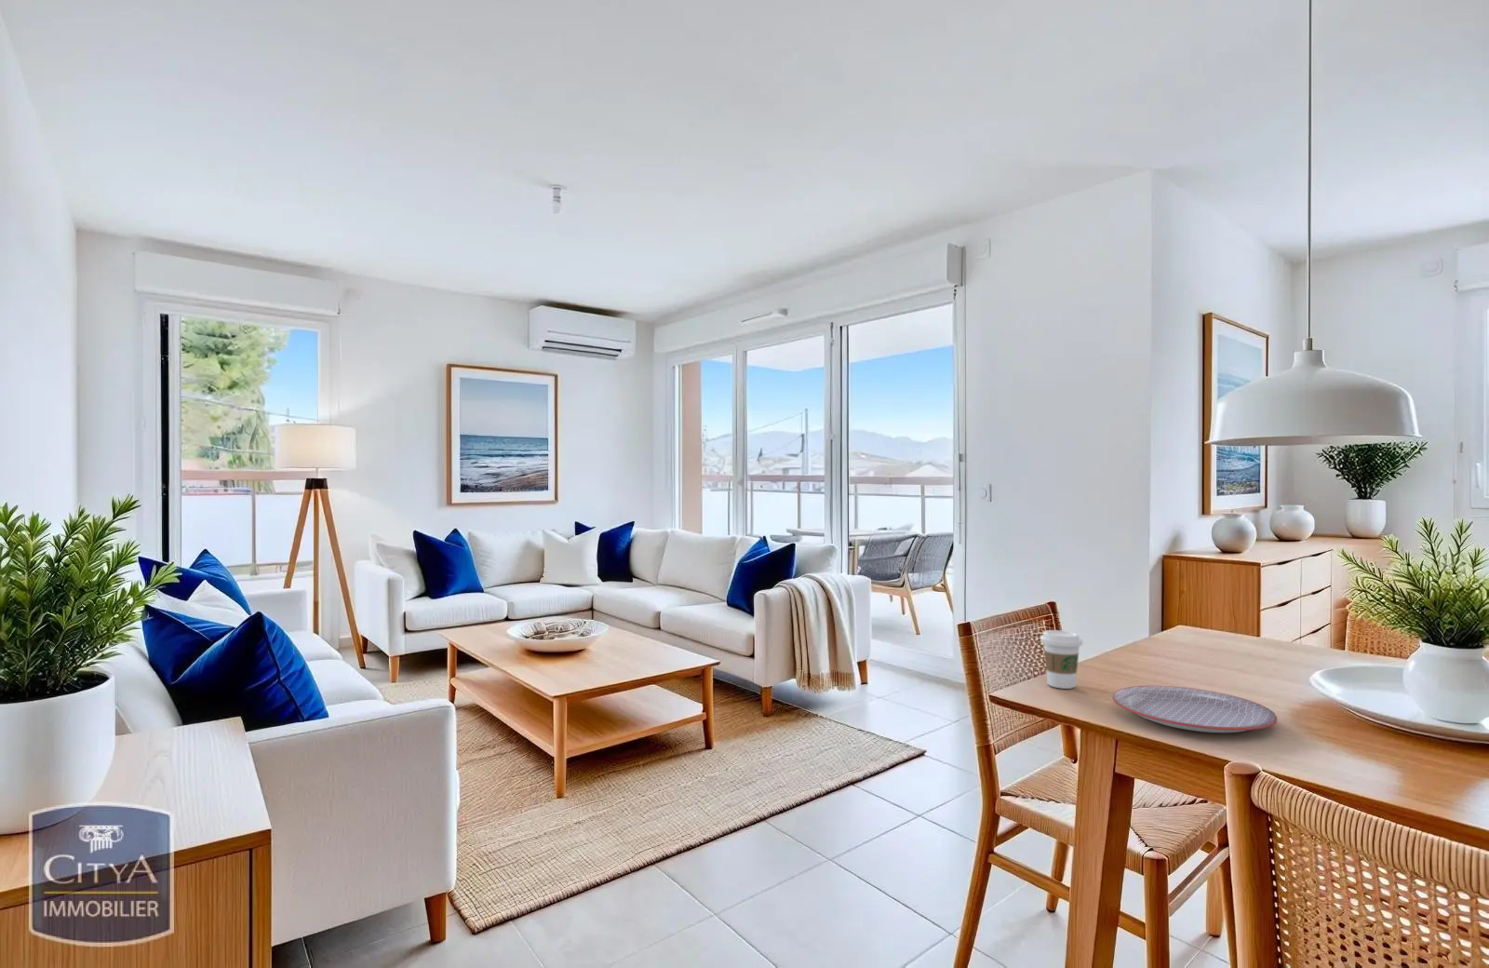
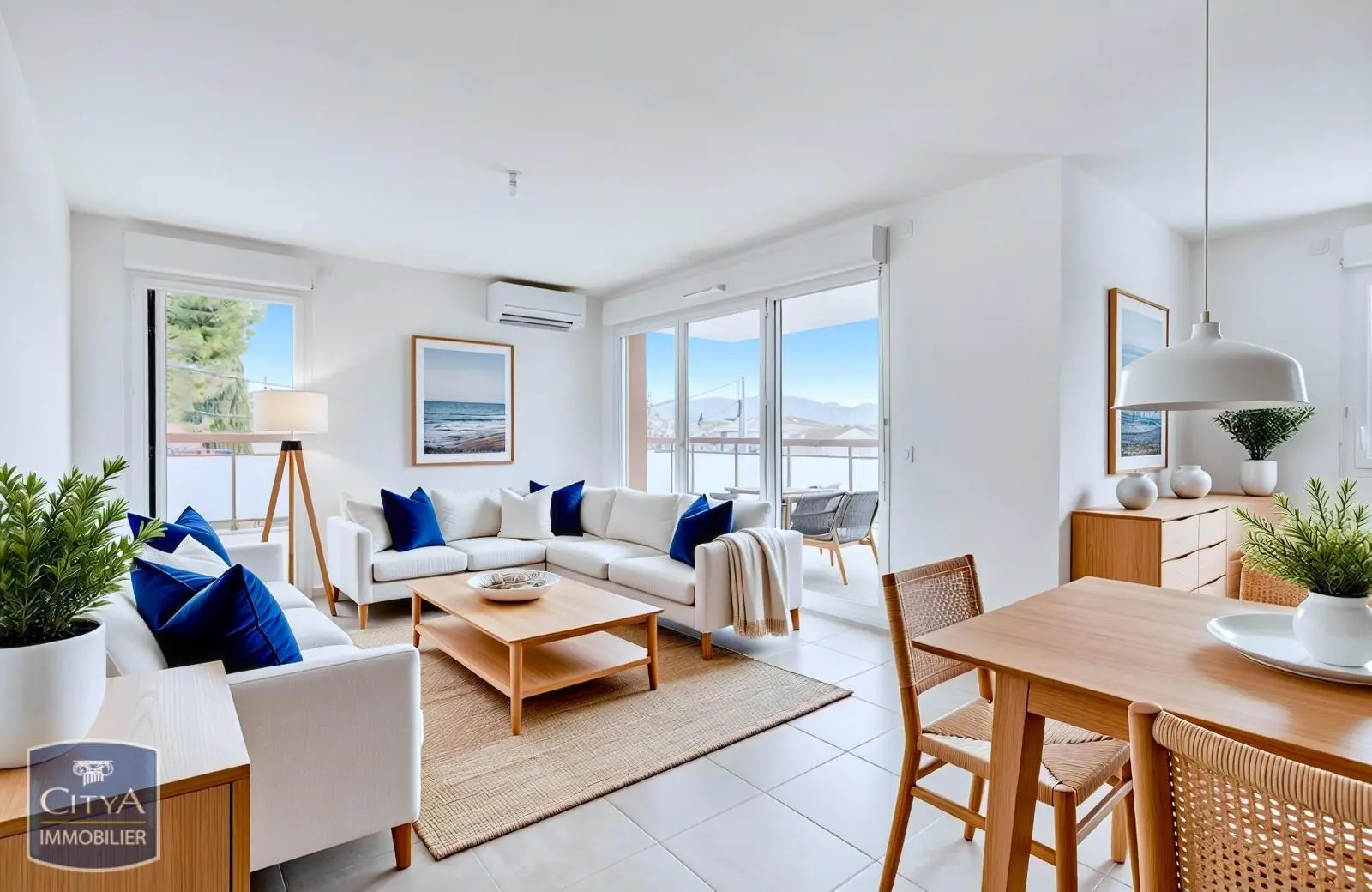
- coffee cup [1040,629,1083,690]
- plate [1112,684,1277,734]
